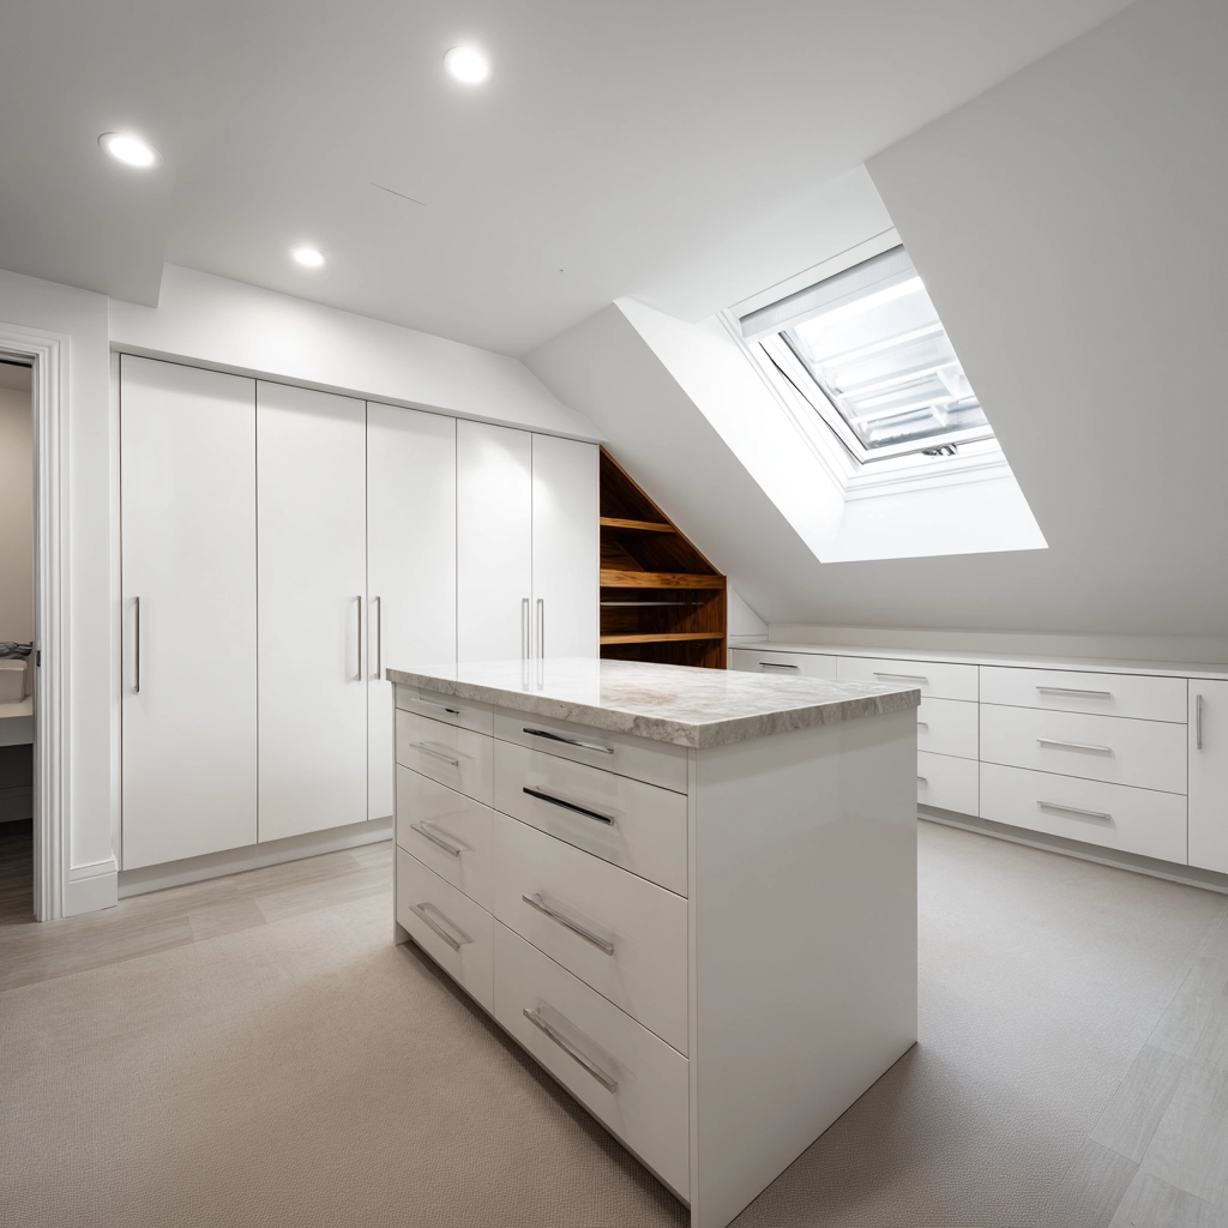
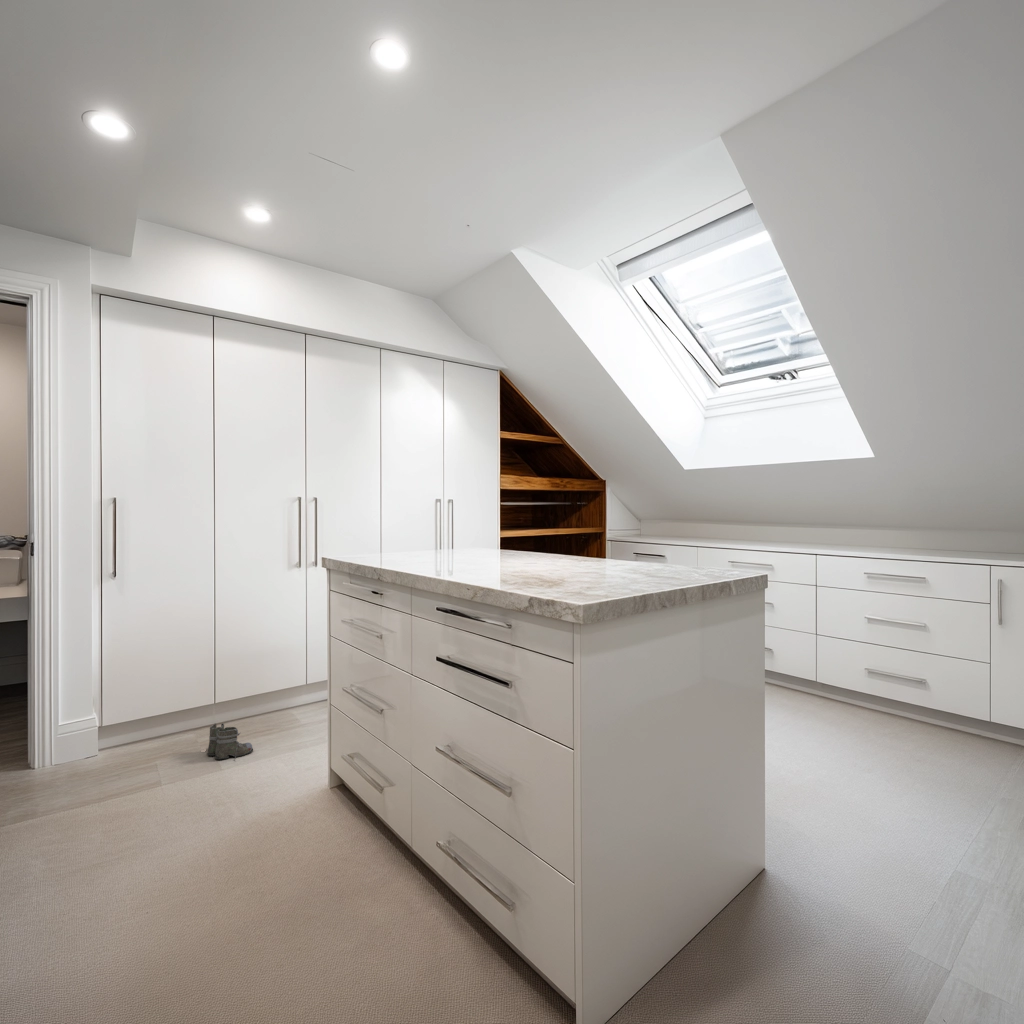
+ boots [206,722,254,762]
